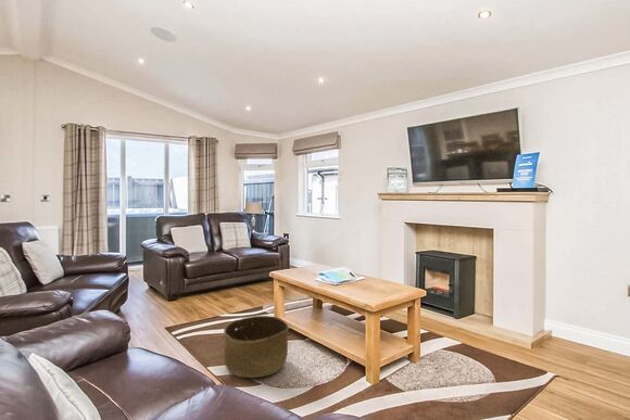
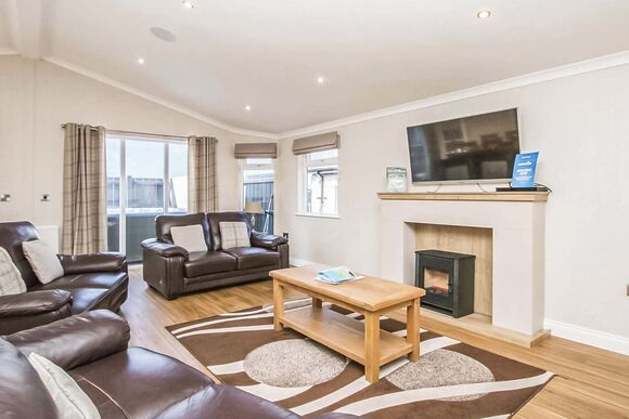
- basket [223,315,290,379]
